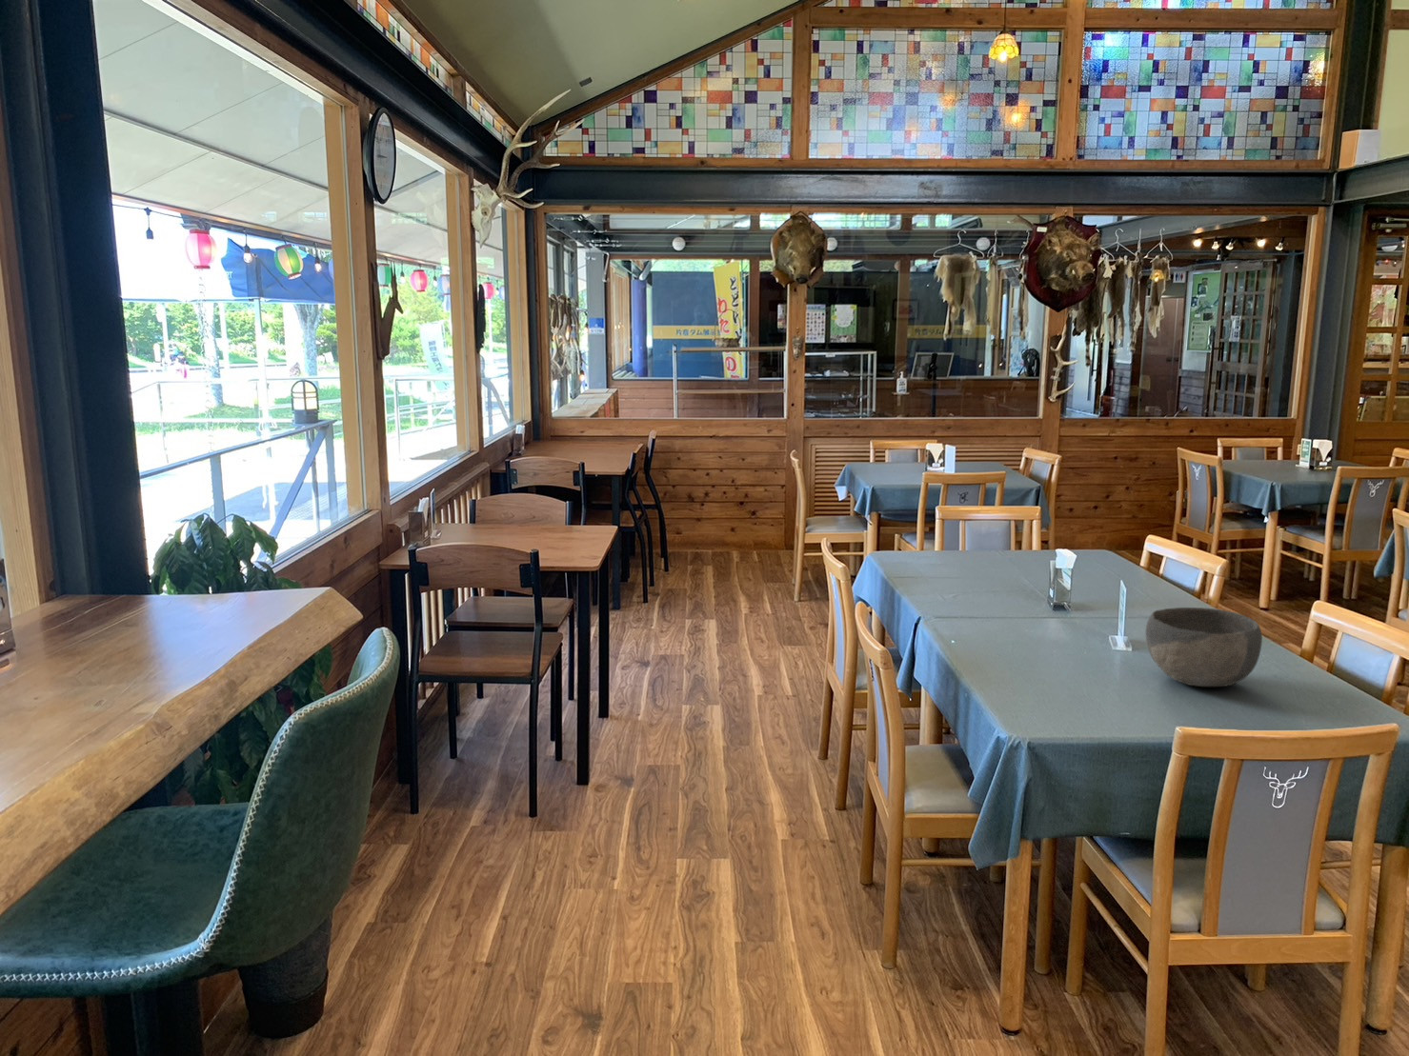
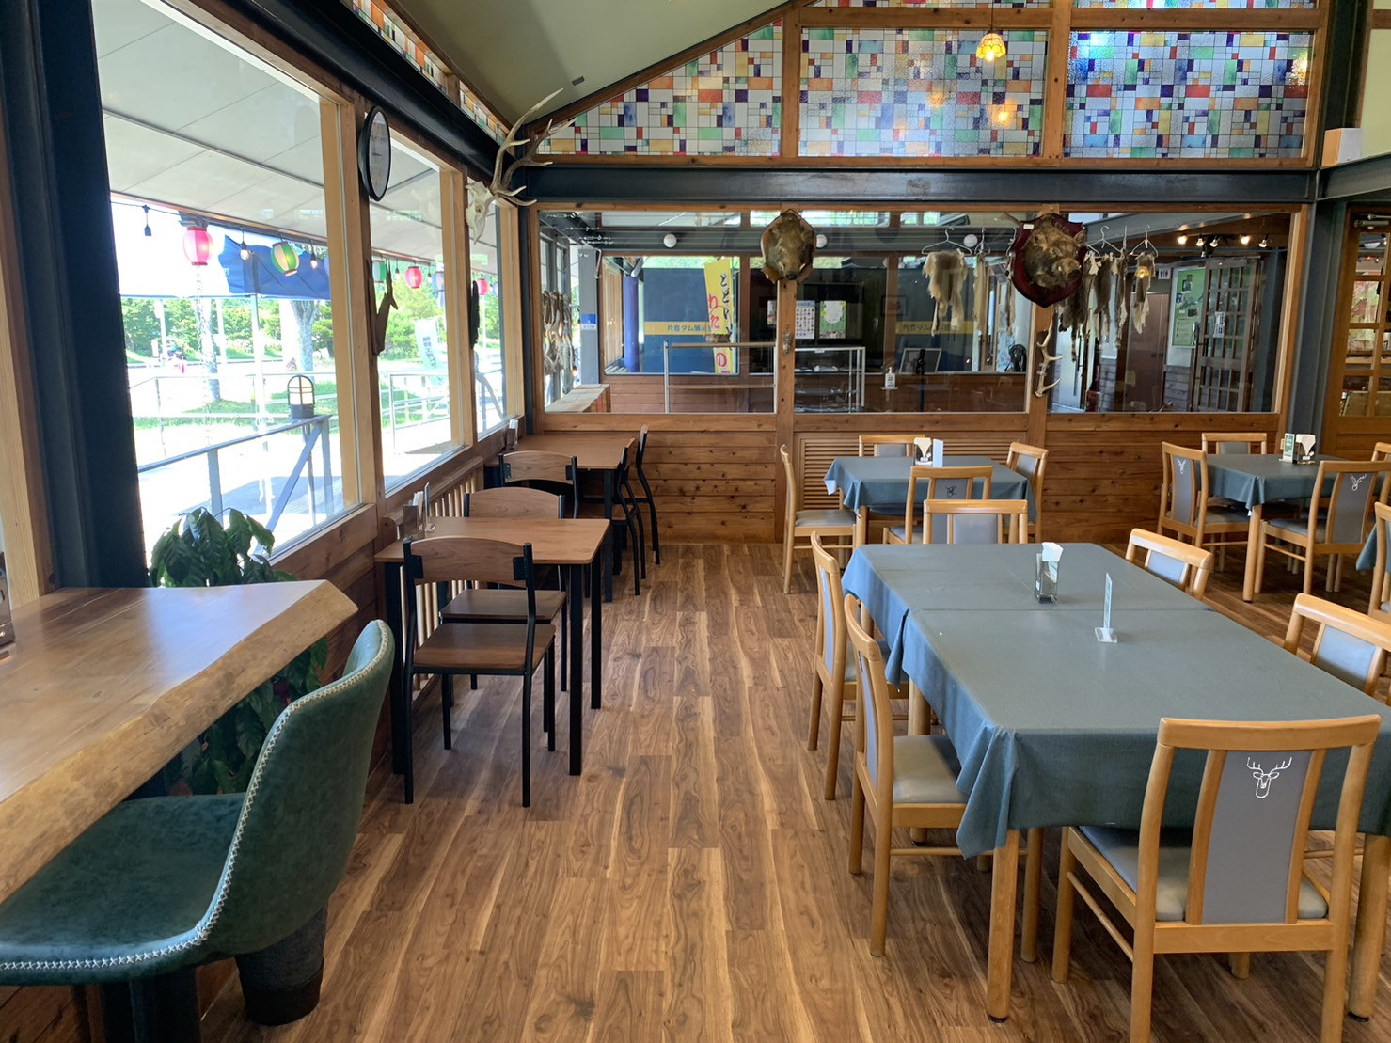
- bowl [1145,607,1264,689]
